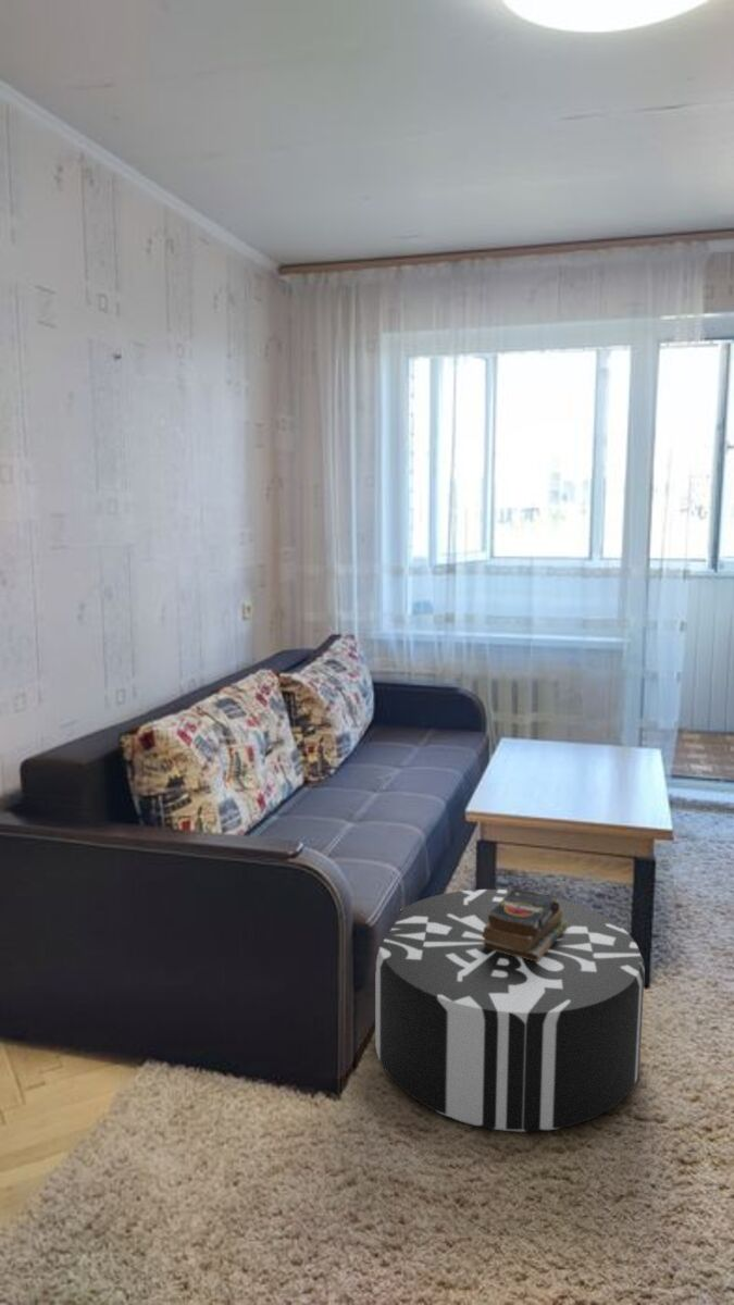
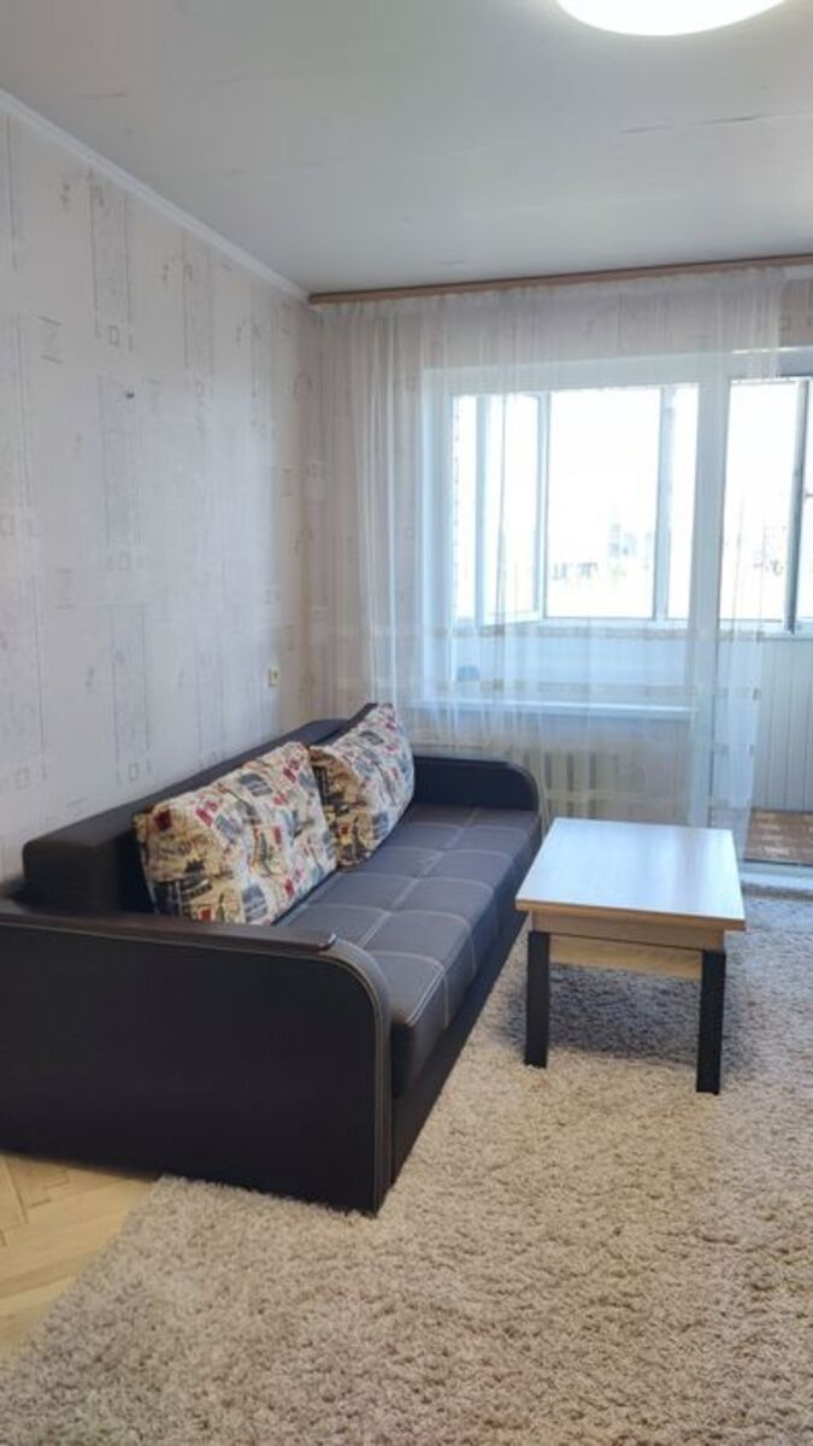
- pouf [374,888,646,1133]
- books [482,887,567,960]
